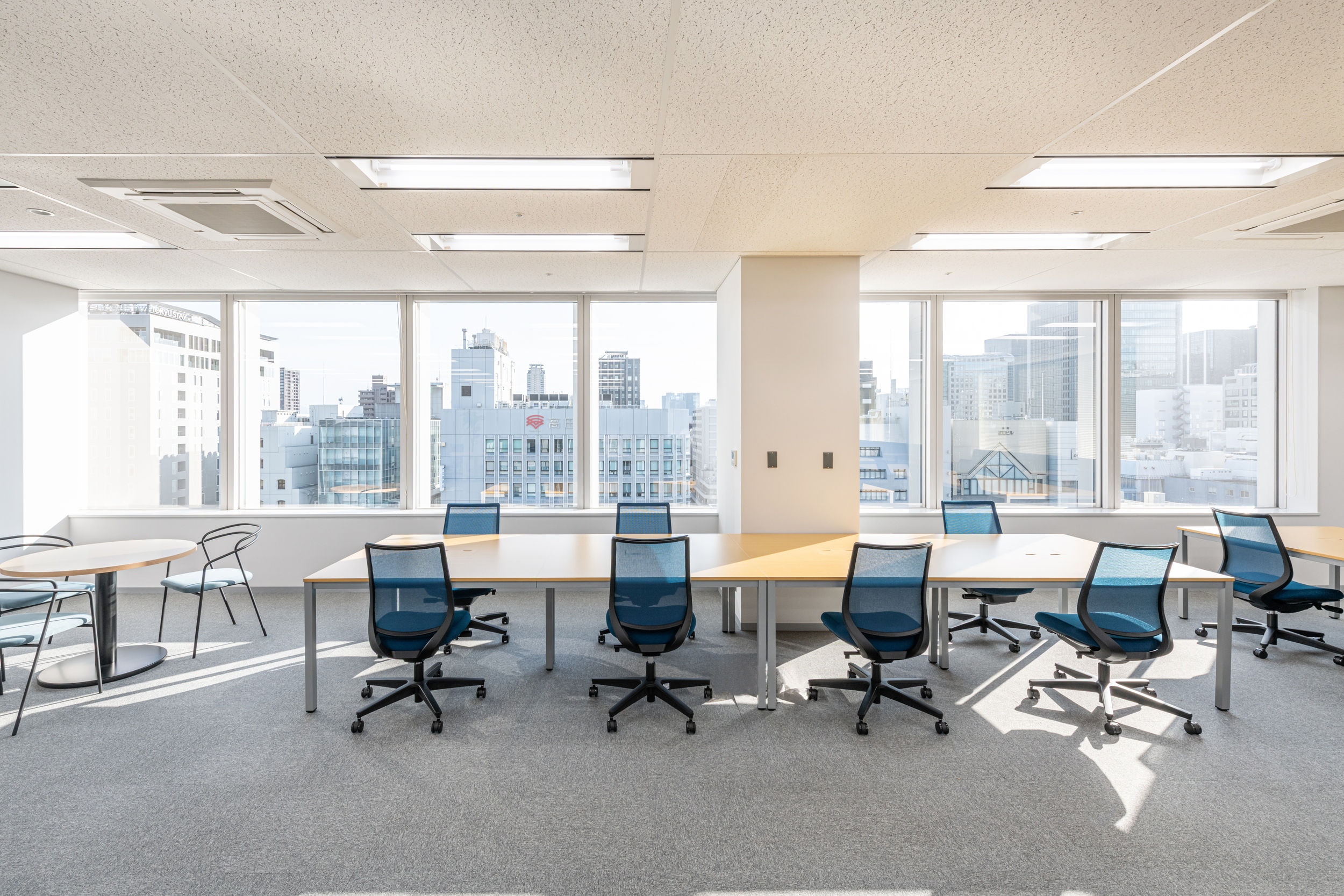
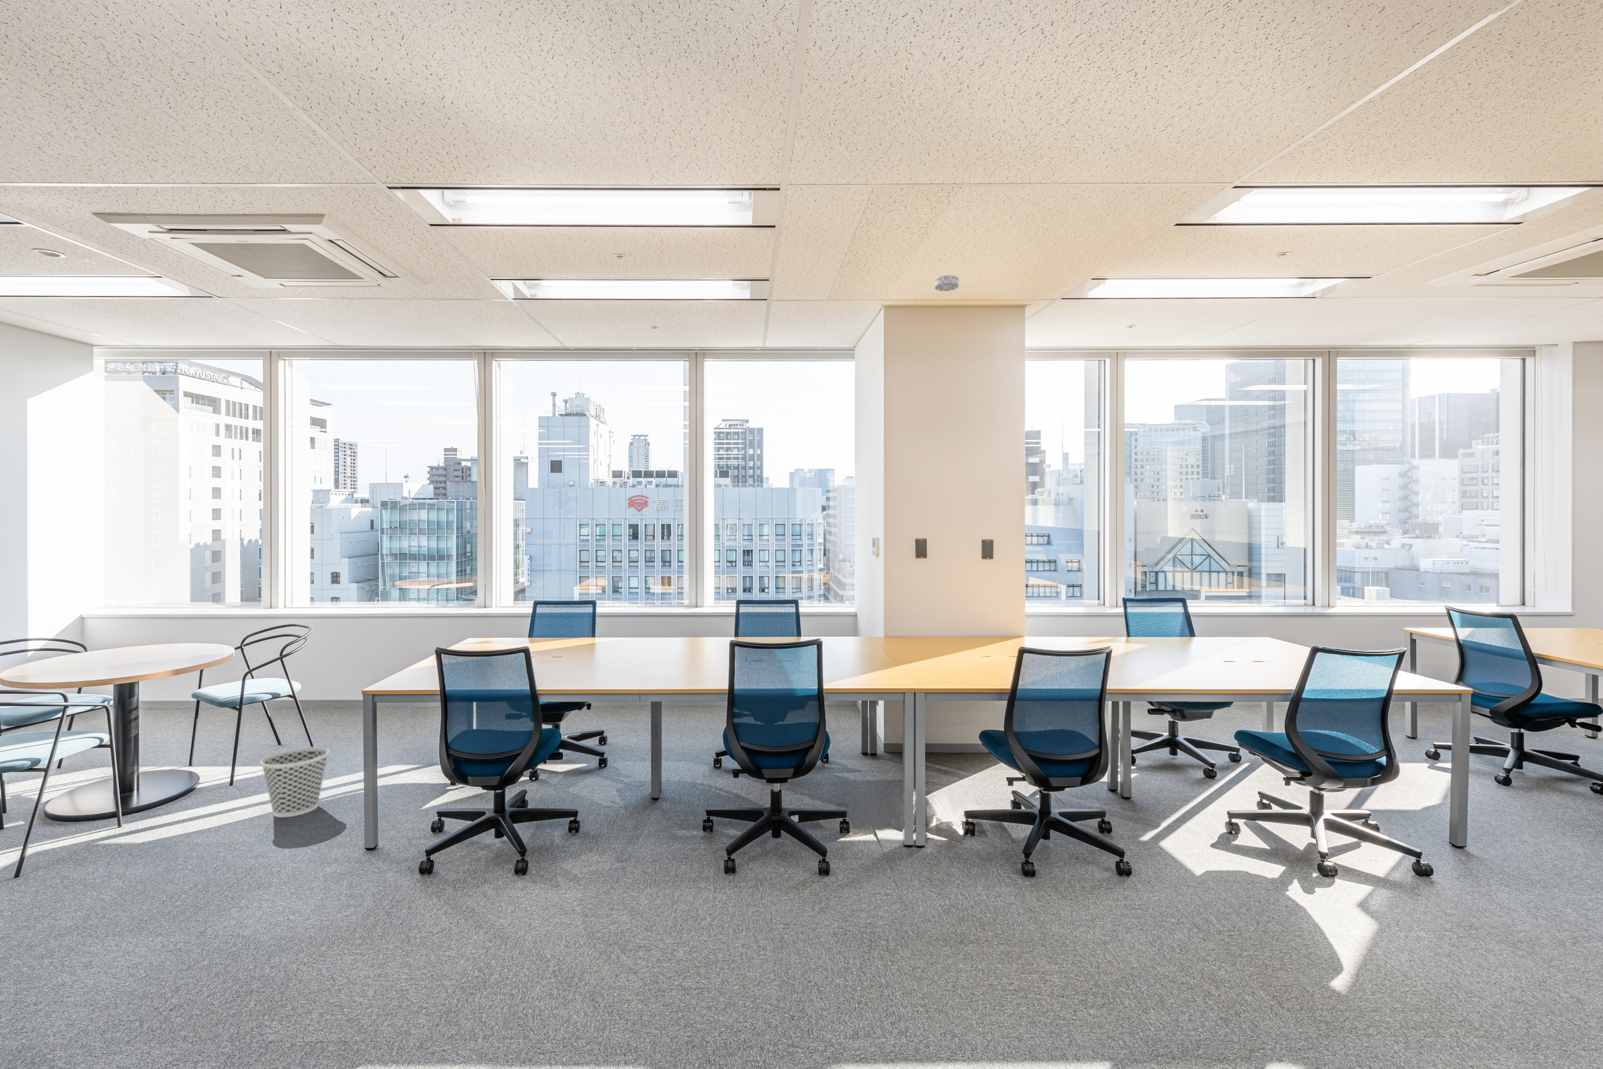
+ wastebasket [260,747,329,818]
+ smoke detector [934,274,959,292]
